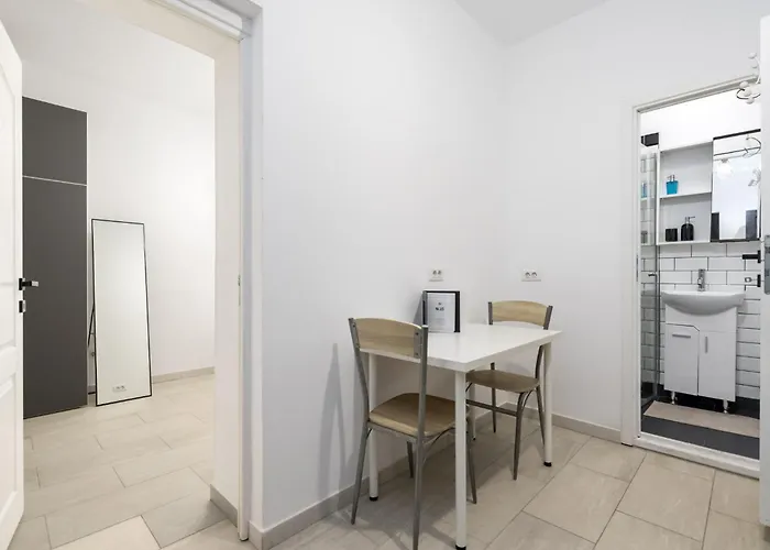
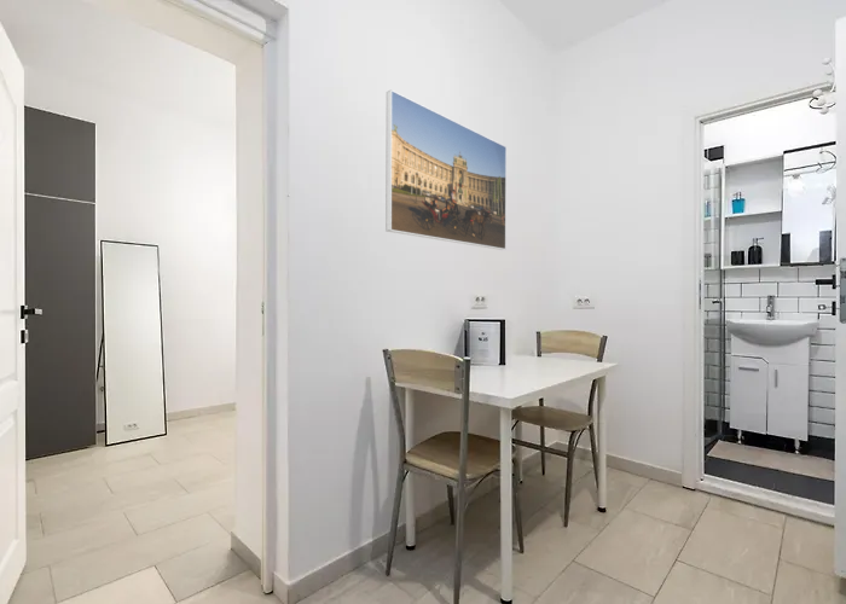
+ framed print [384,88,508,251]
